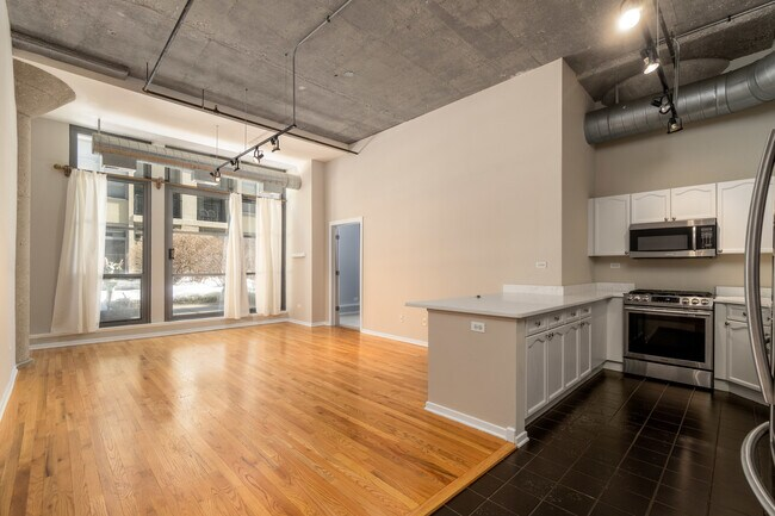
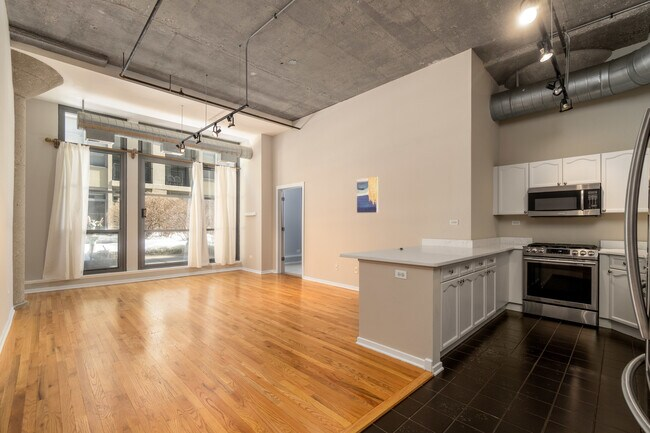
+ wall art [356,176,379,214]
